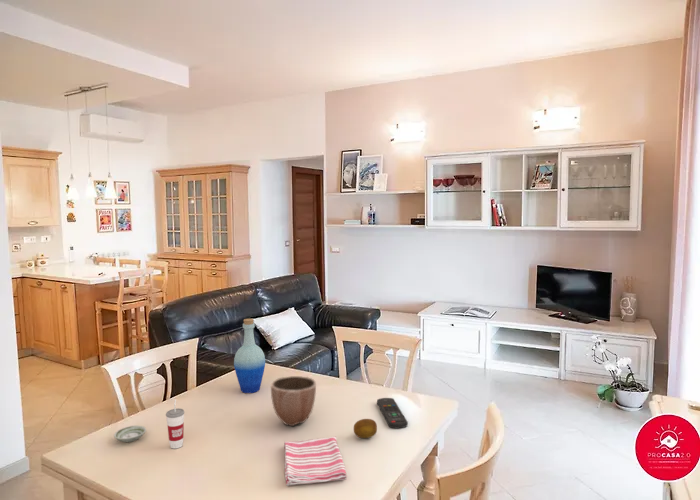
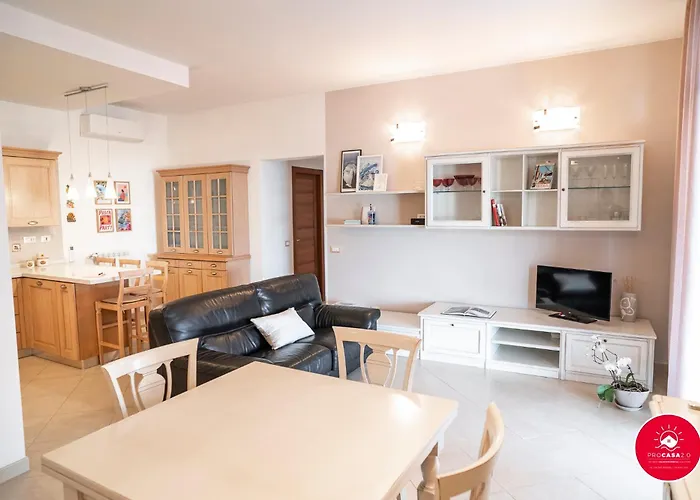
- decorative bowl [270,375,317,427]
- cup [165,398,185,450]
- fruit [353,418,378,439]
- saucer [113,425,147,443]
- dish towel [283,435,348,487]
- bottle [233,318,266,394]
- remote control [376,397,409,429]
